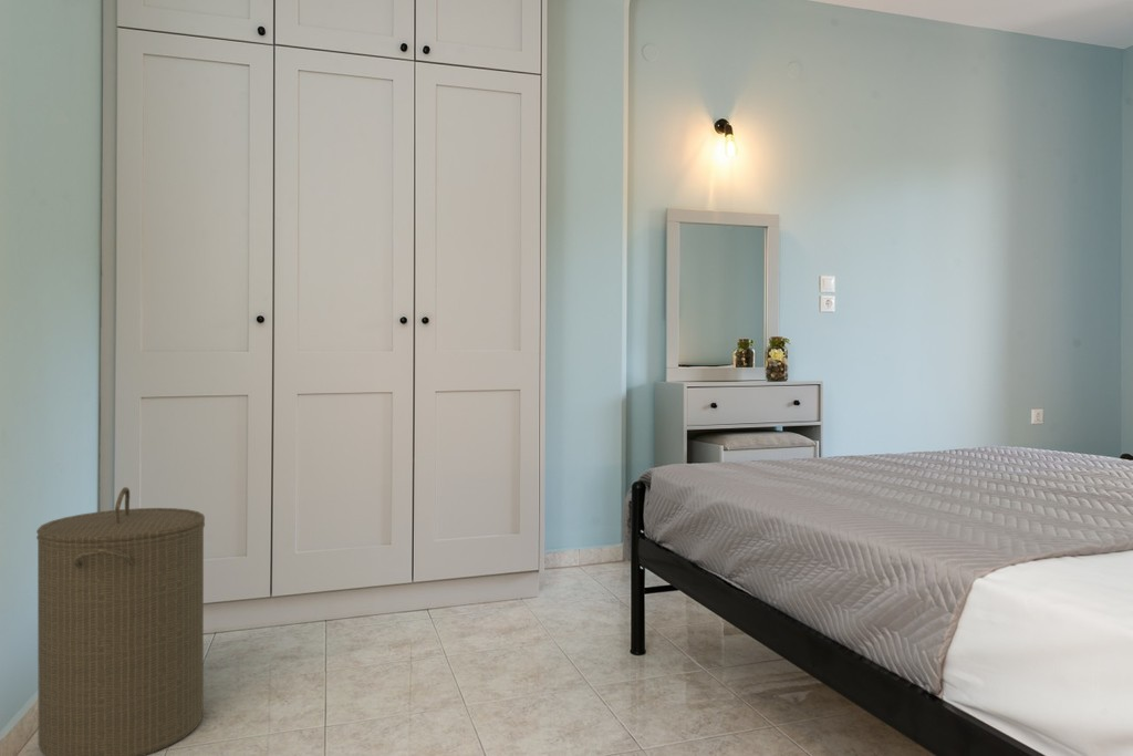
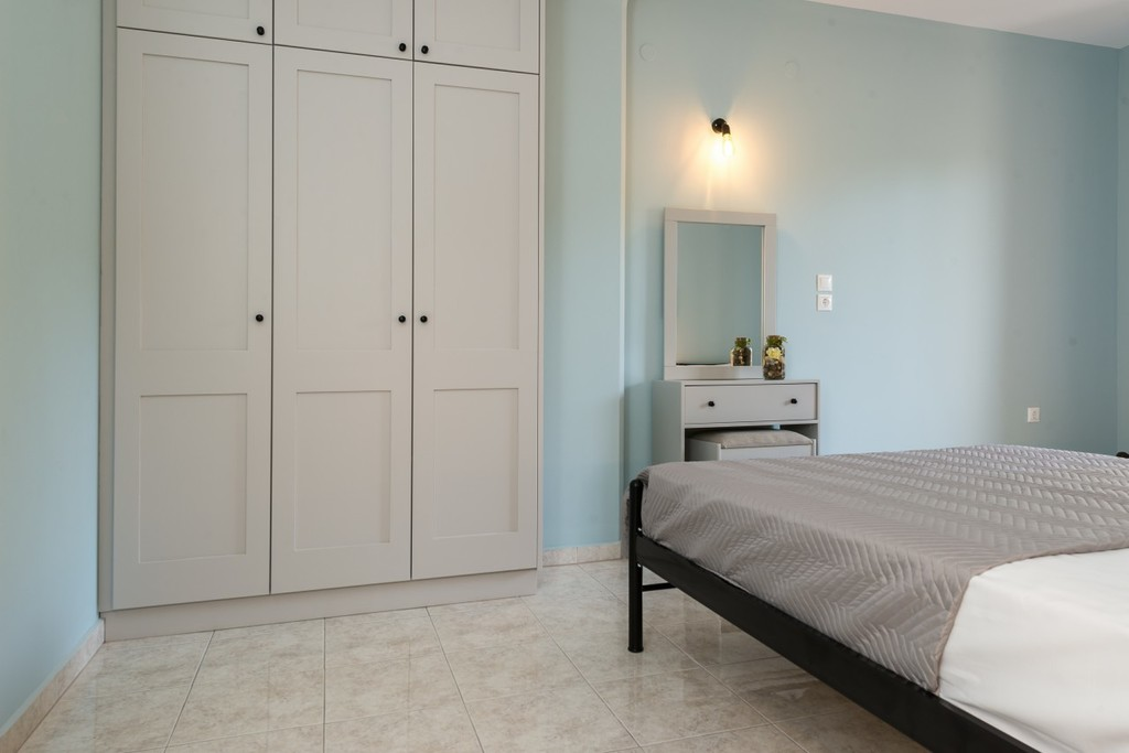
- laundry hamper [35,486,206,756]
